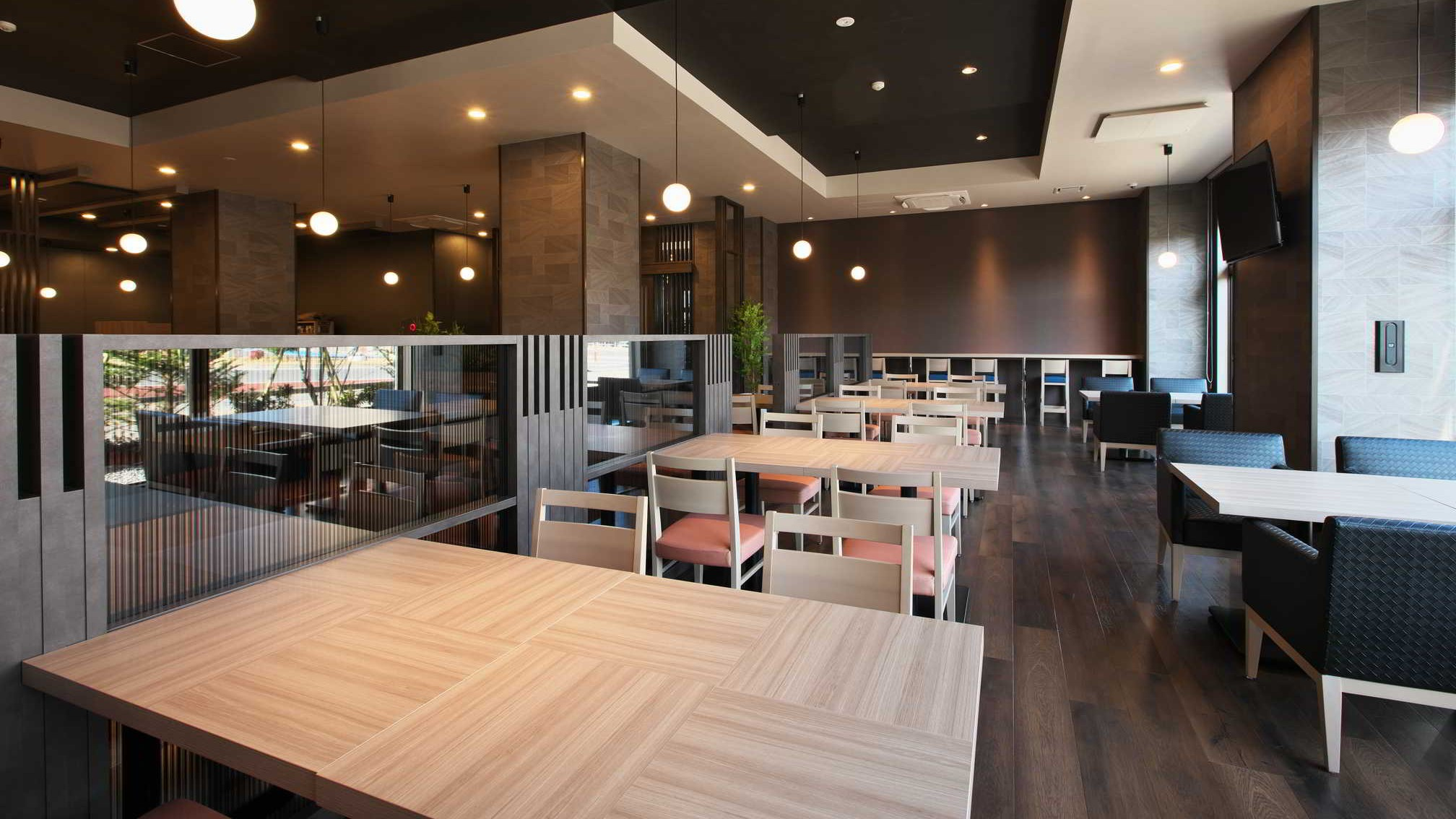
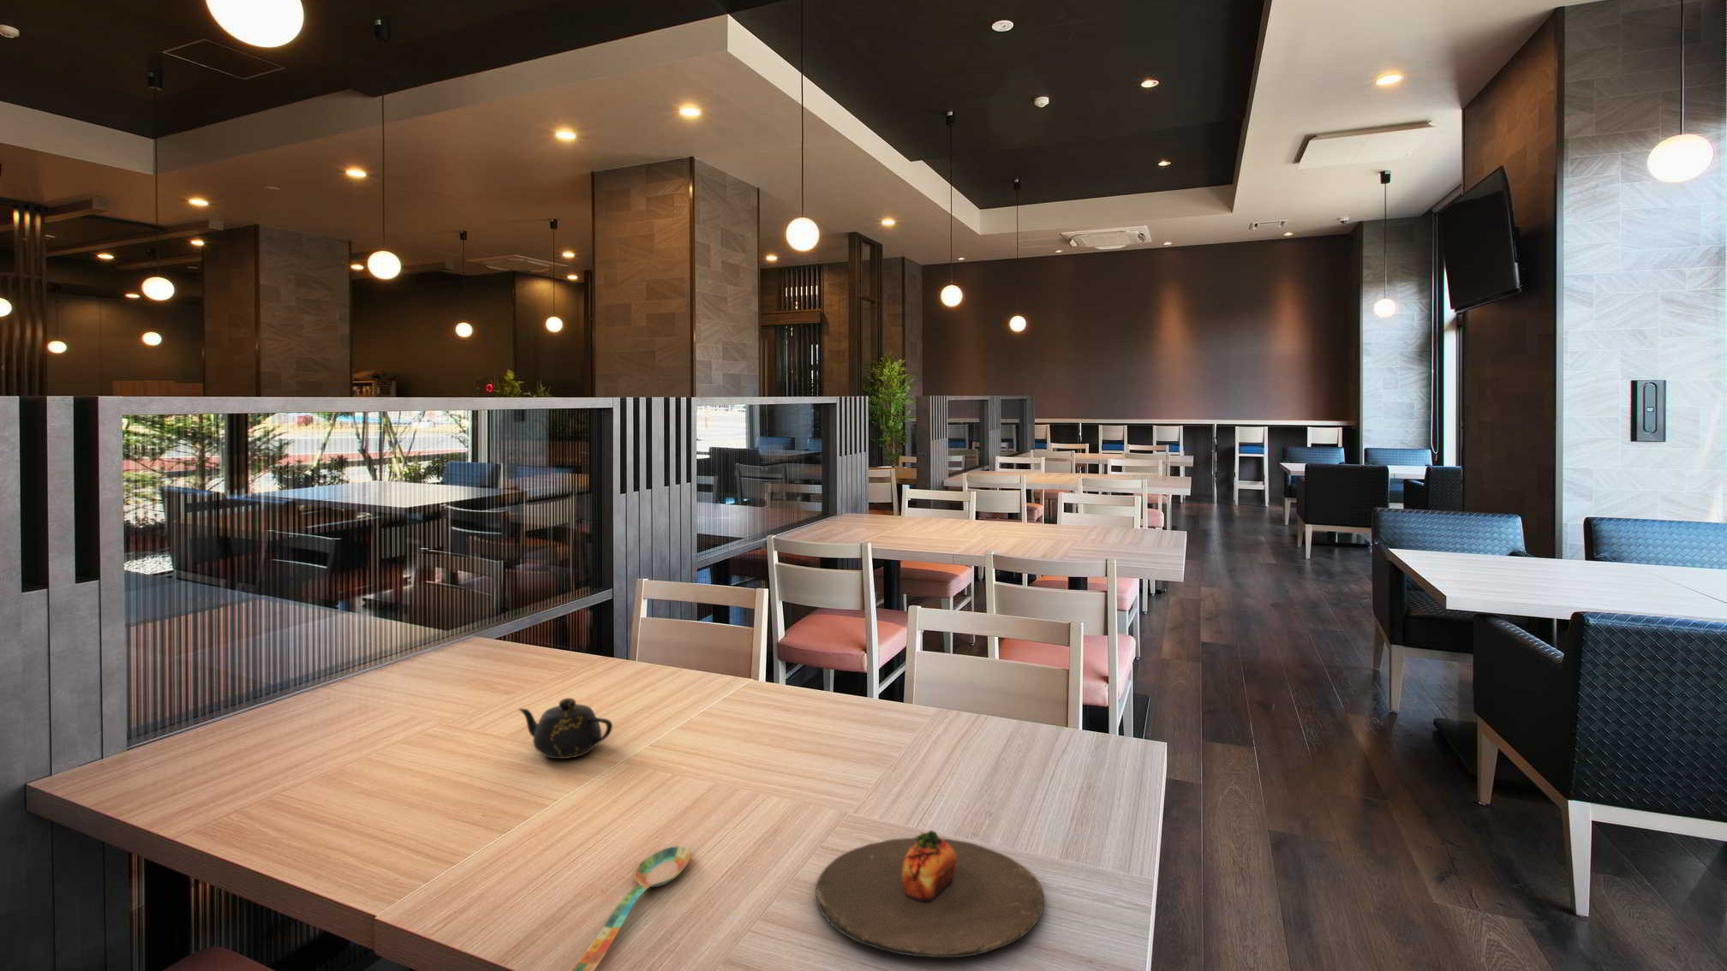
+ spoon [569,847,692,971]
+ plate [816,830,1045,958]
+ teapot [517,697,613,760]
